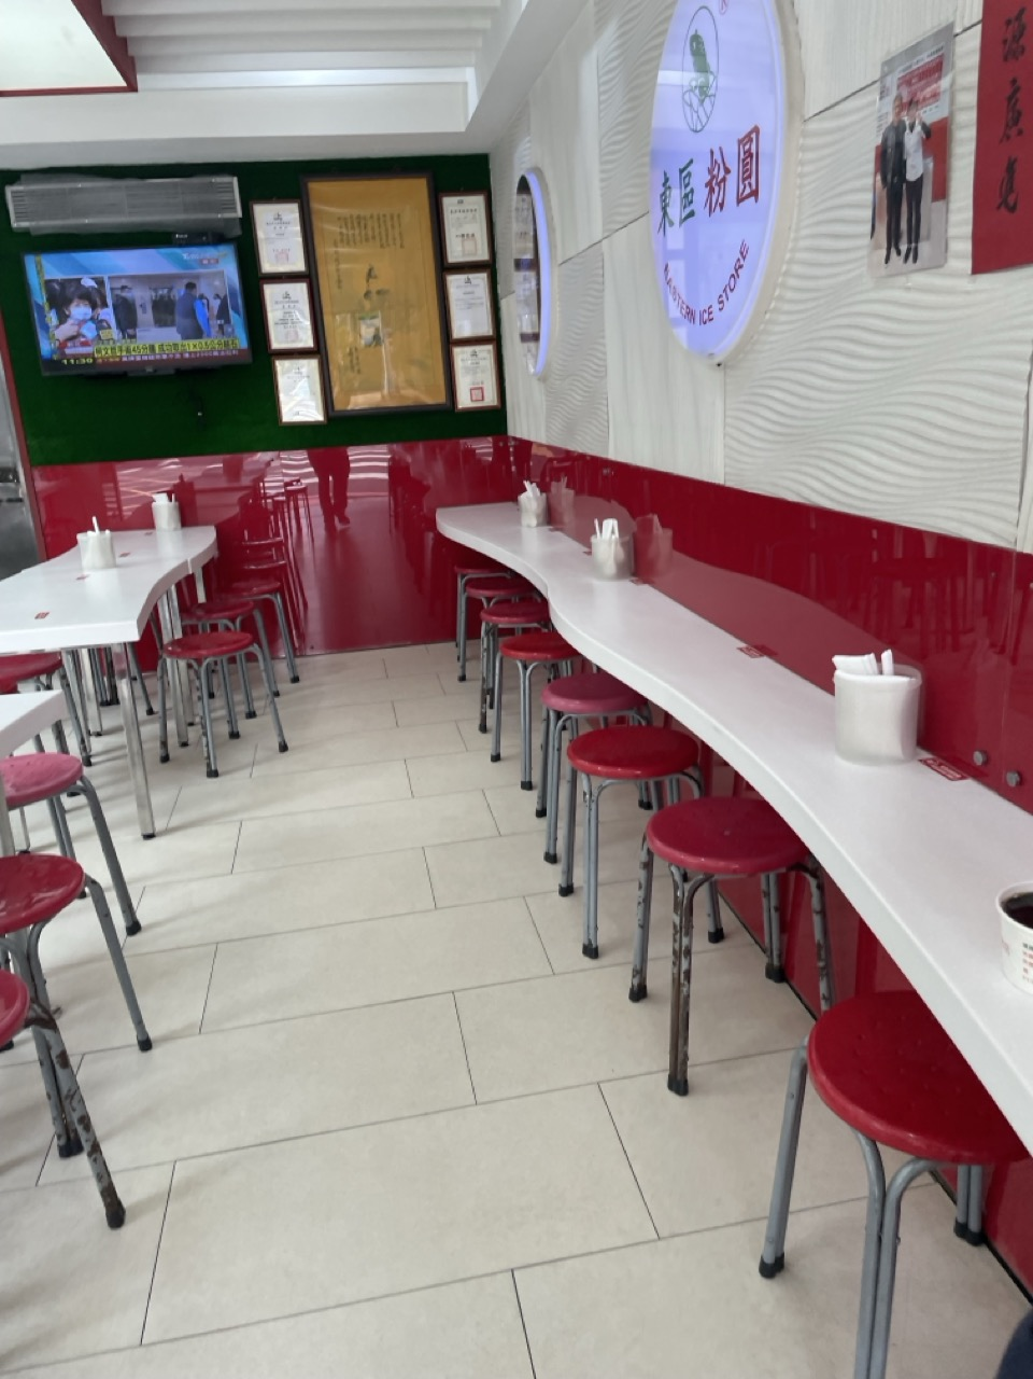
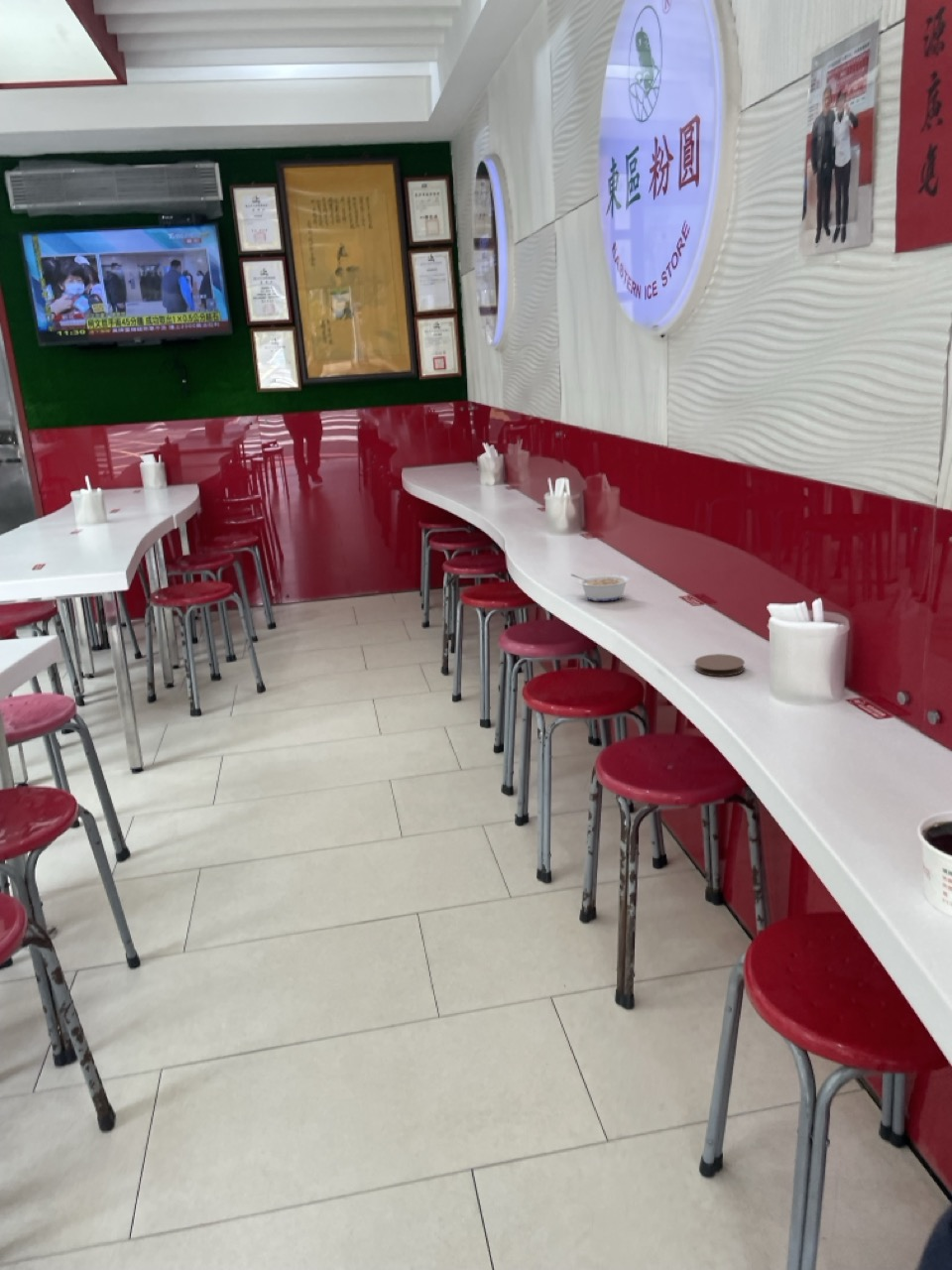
+ legume [570,573,631,602]
+ coaster [694,653,746,678]
